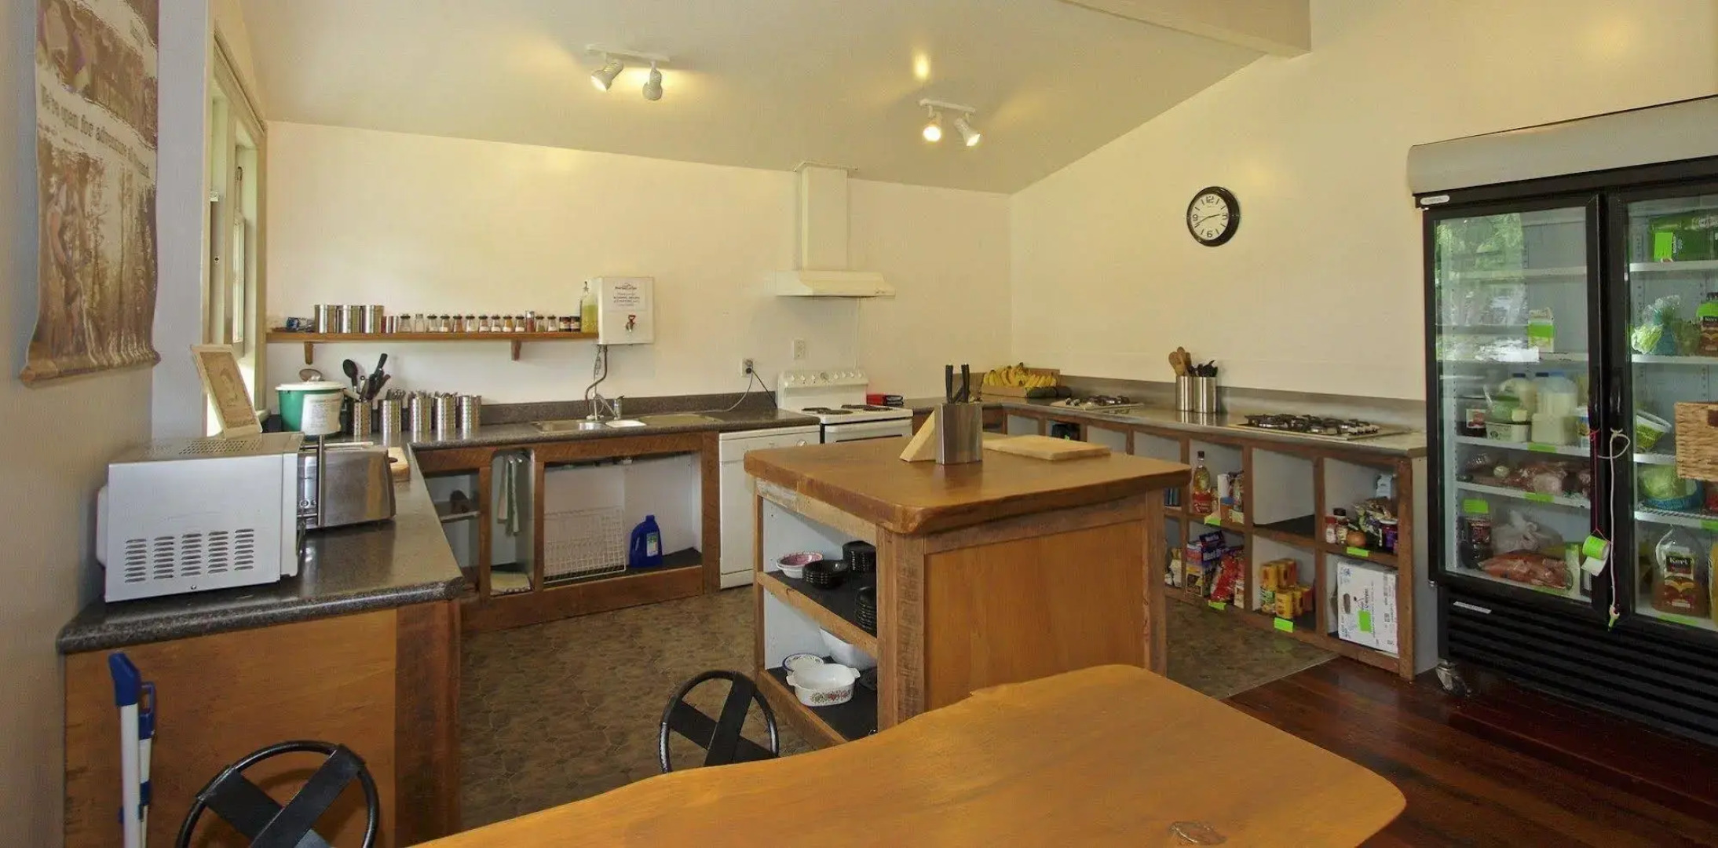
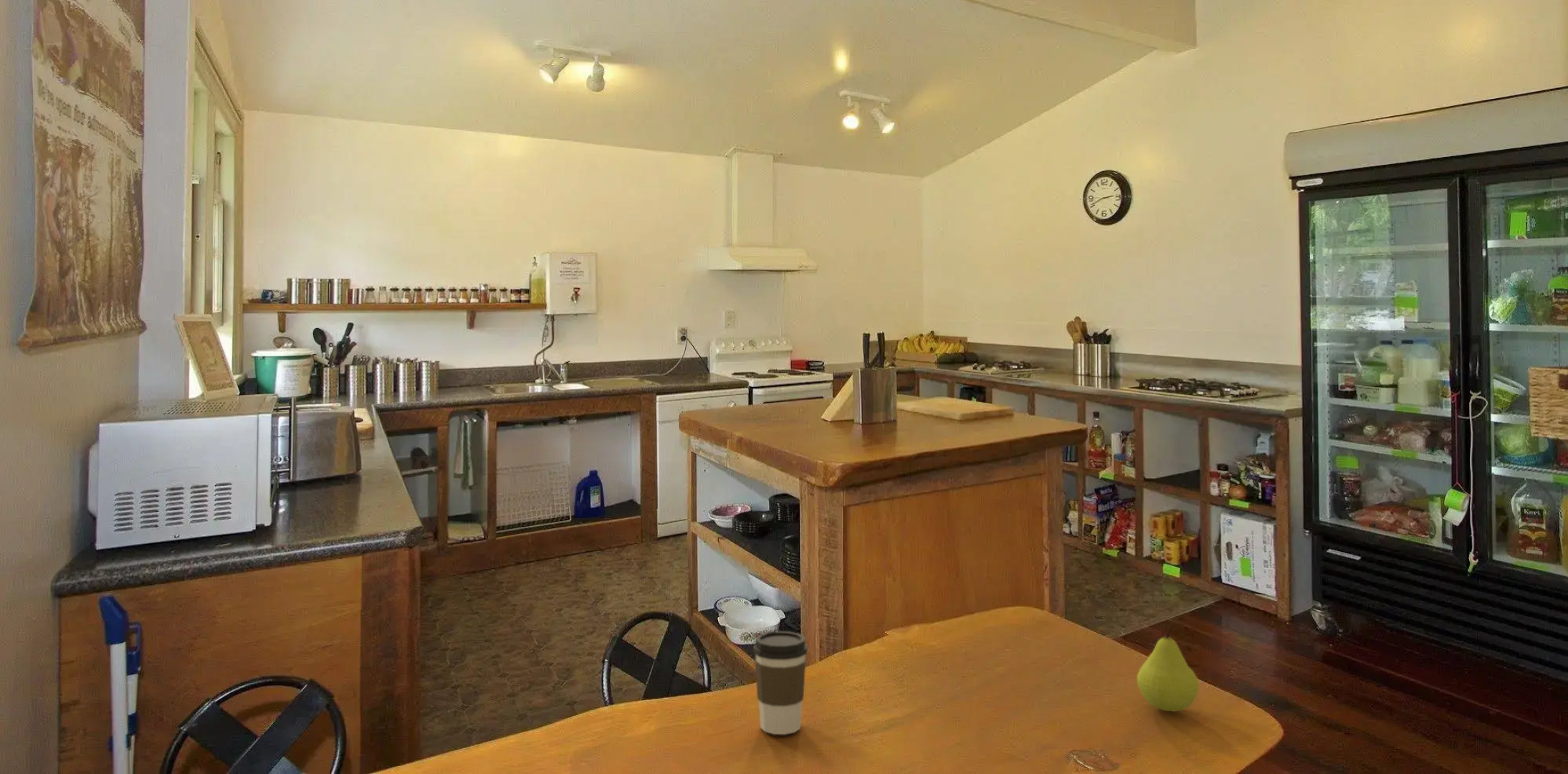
+ fruit [1137,626,1200,712]
+ coffee cup [752,631,808,735]
